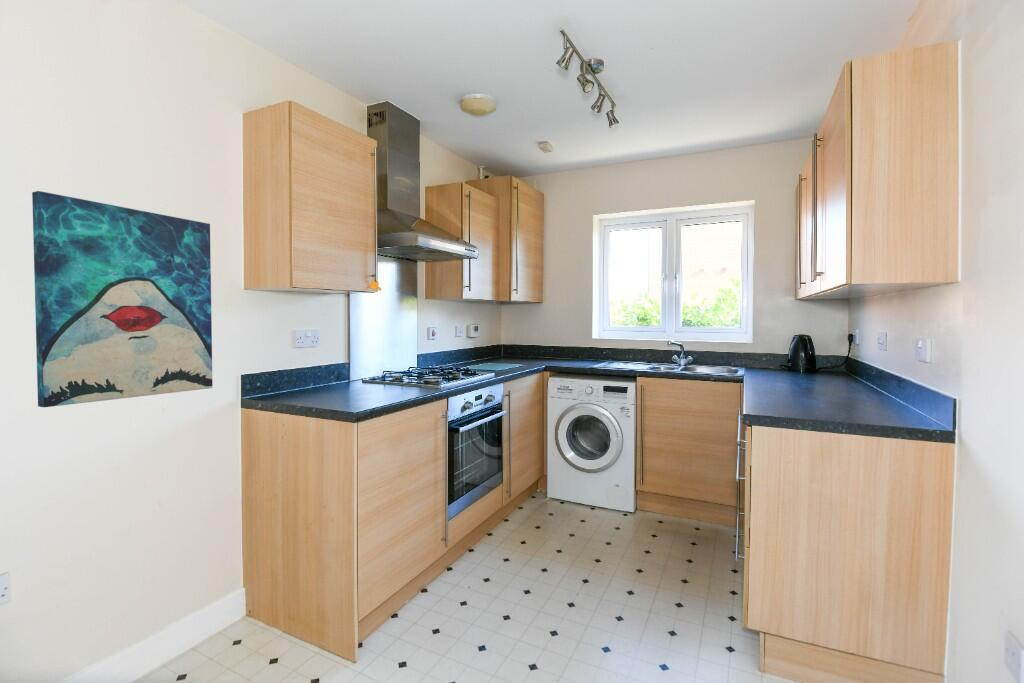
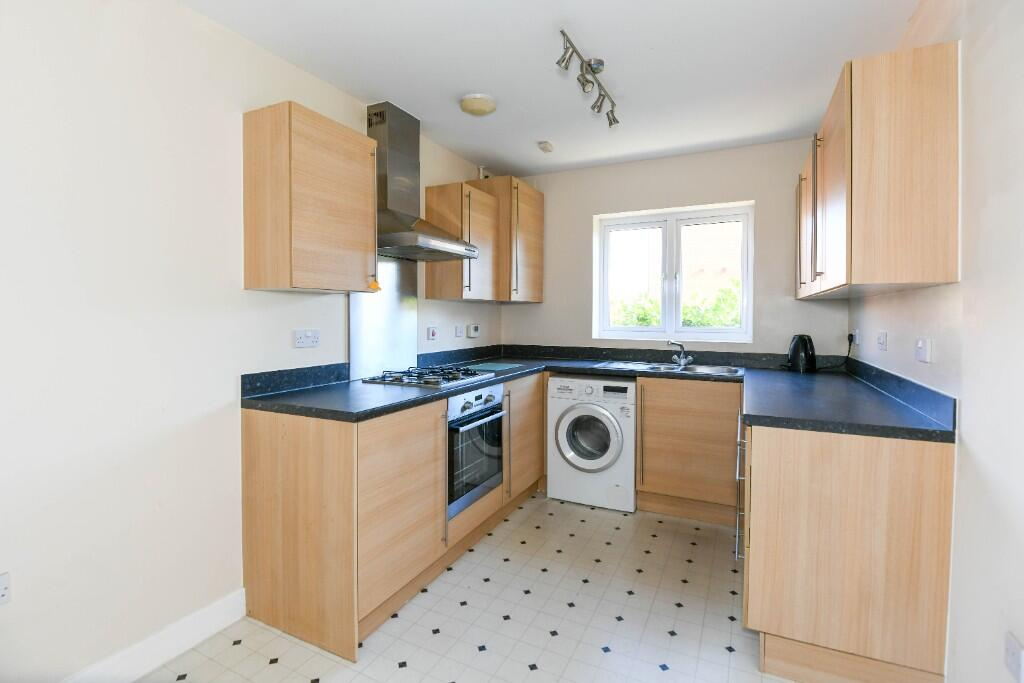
- wall art [31,190,214,408]
